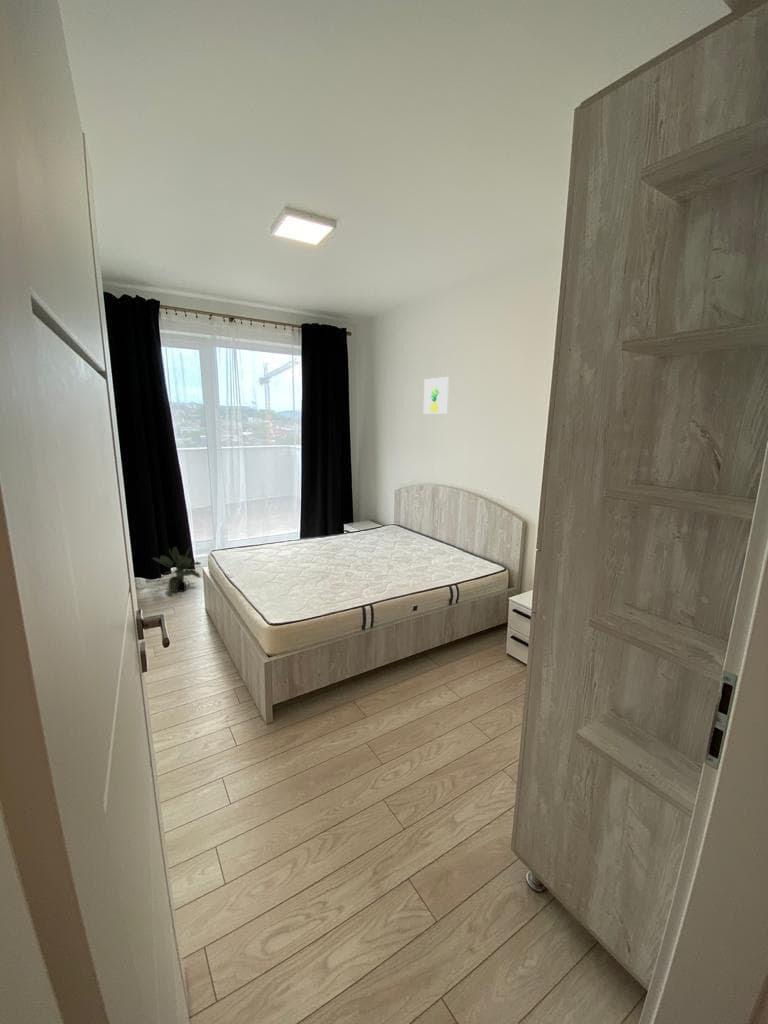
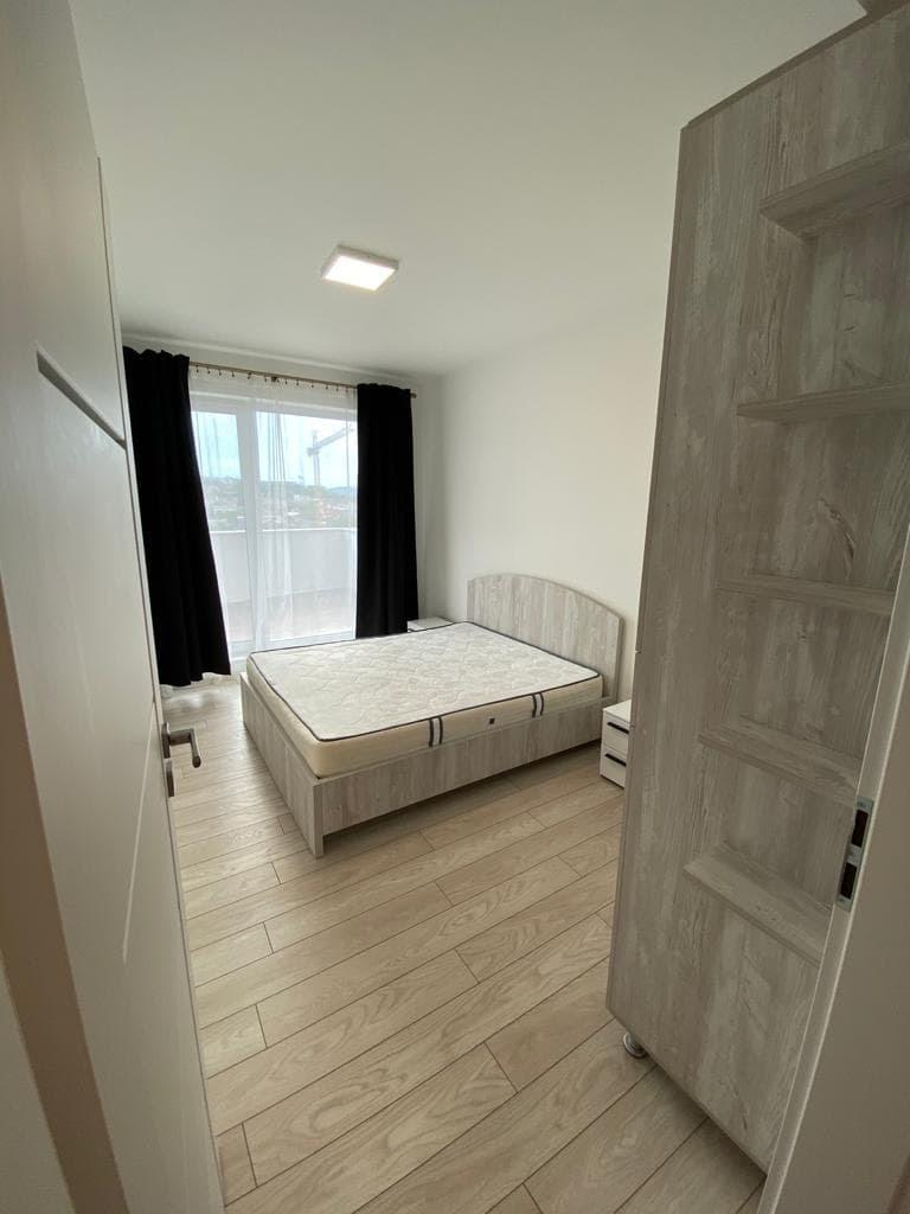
- wall art [423,376,450,415]
- potted plant [151,546,202,594]
